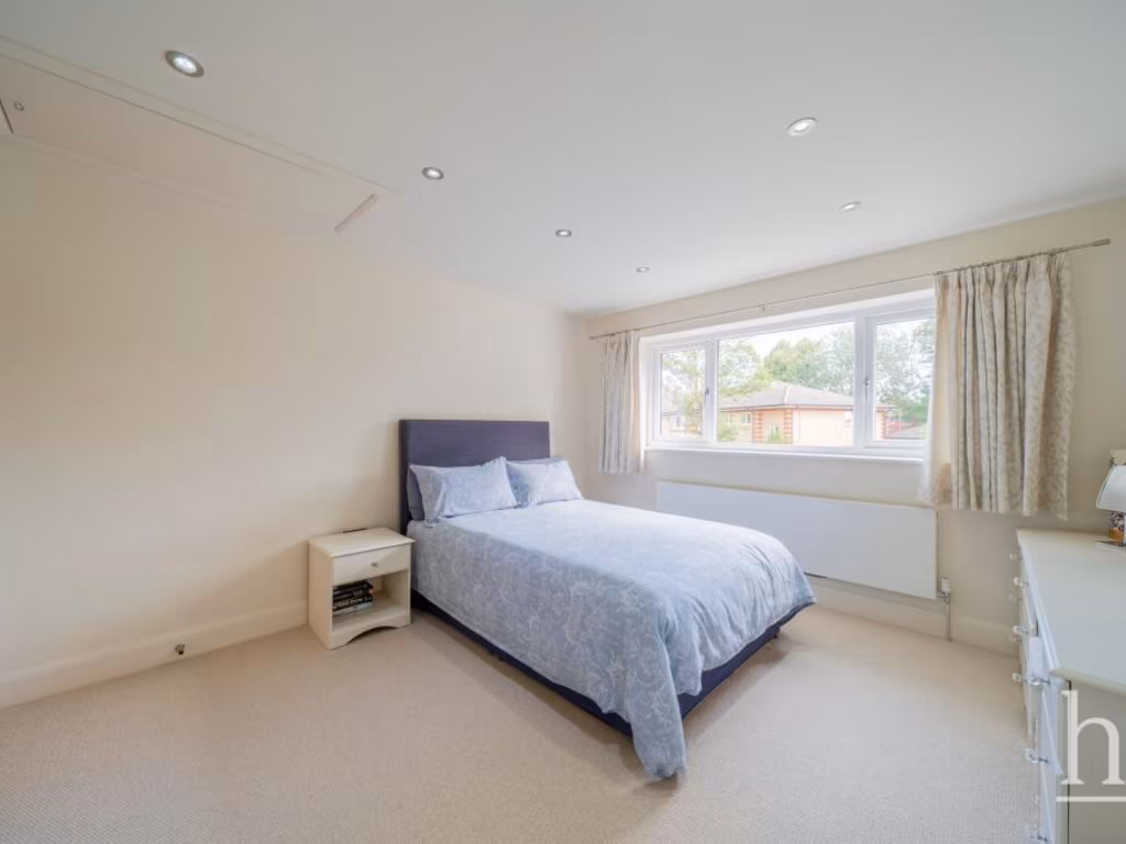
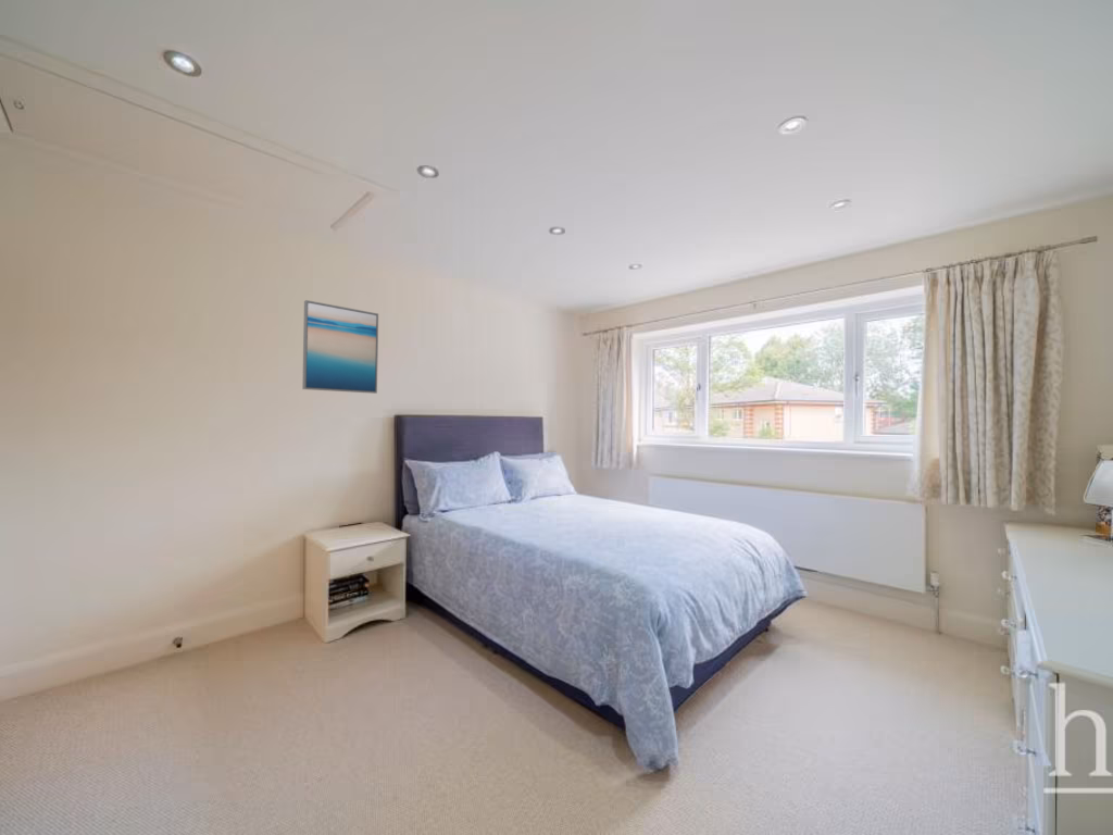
+ wall art [301,299,379,395]
